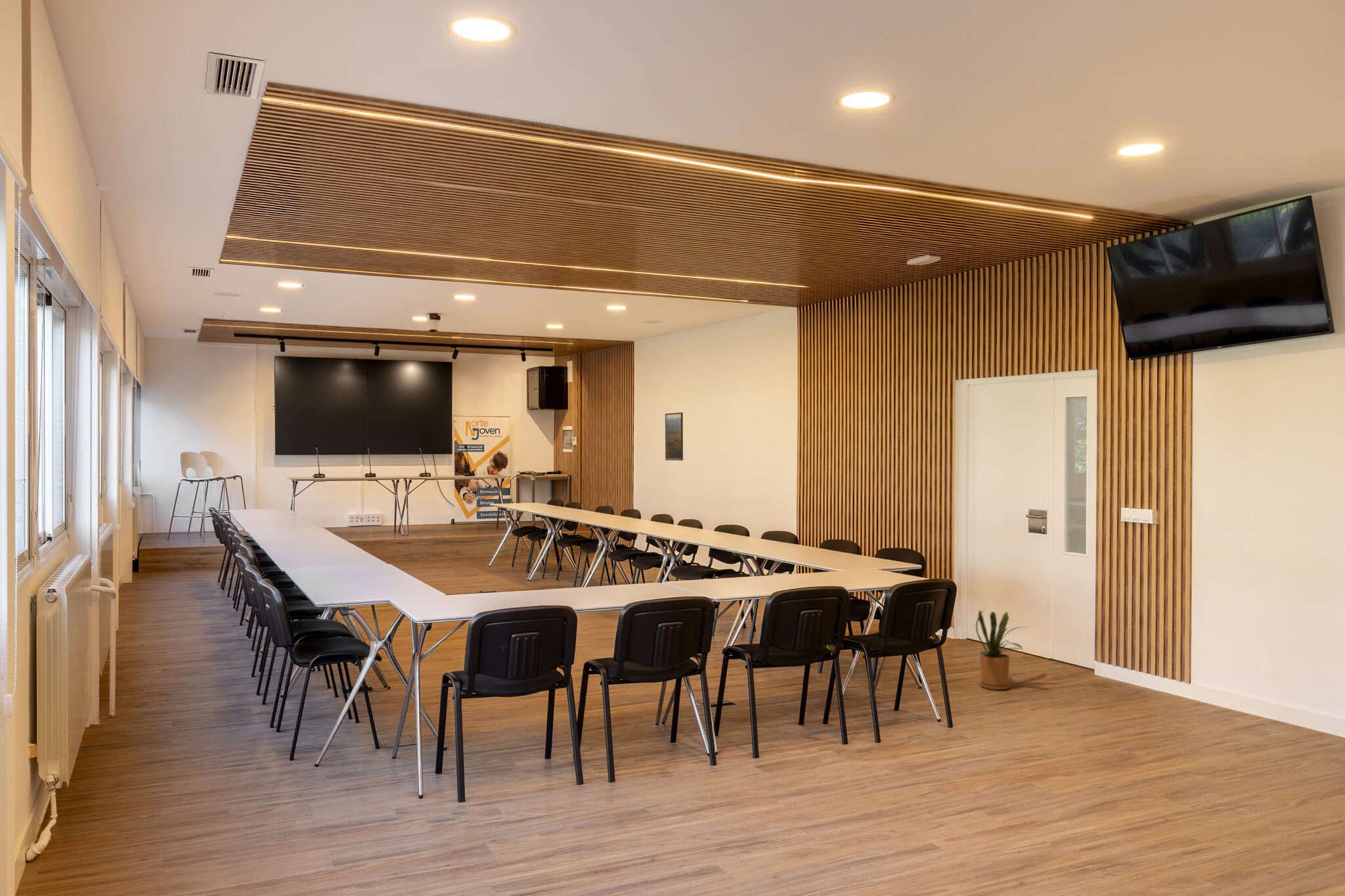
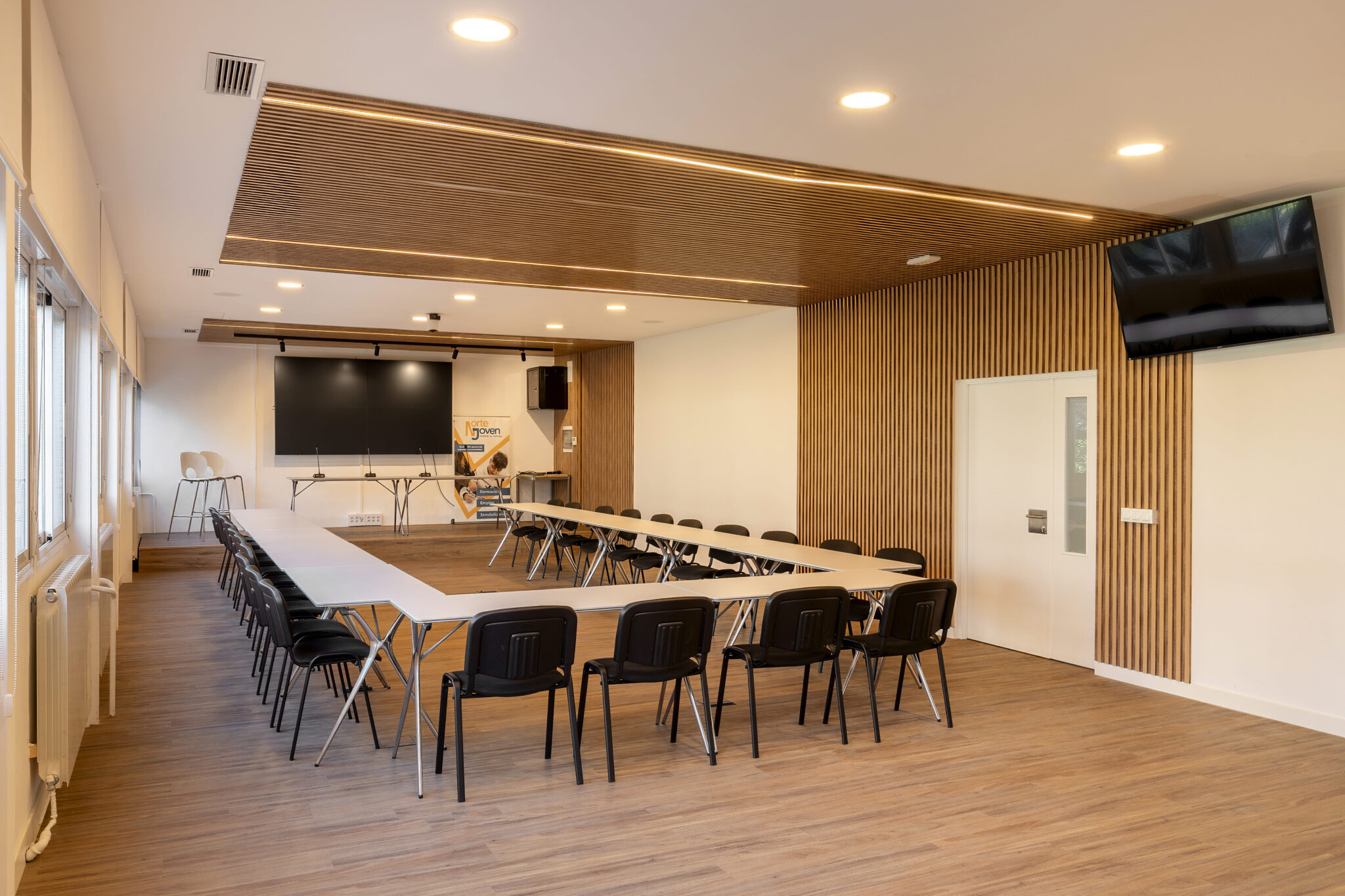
- house plant [975,607,1029,691]
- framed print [665,412,684,461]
